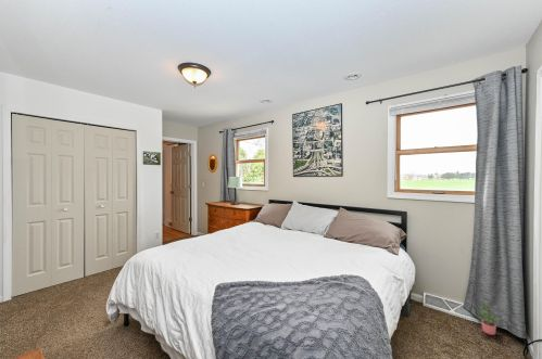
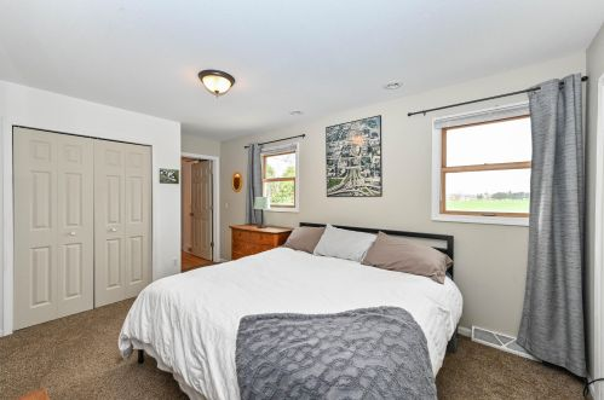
- potted plant [474,300,512,336]
